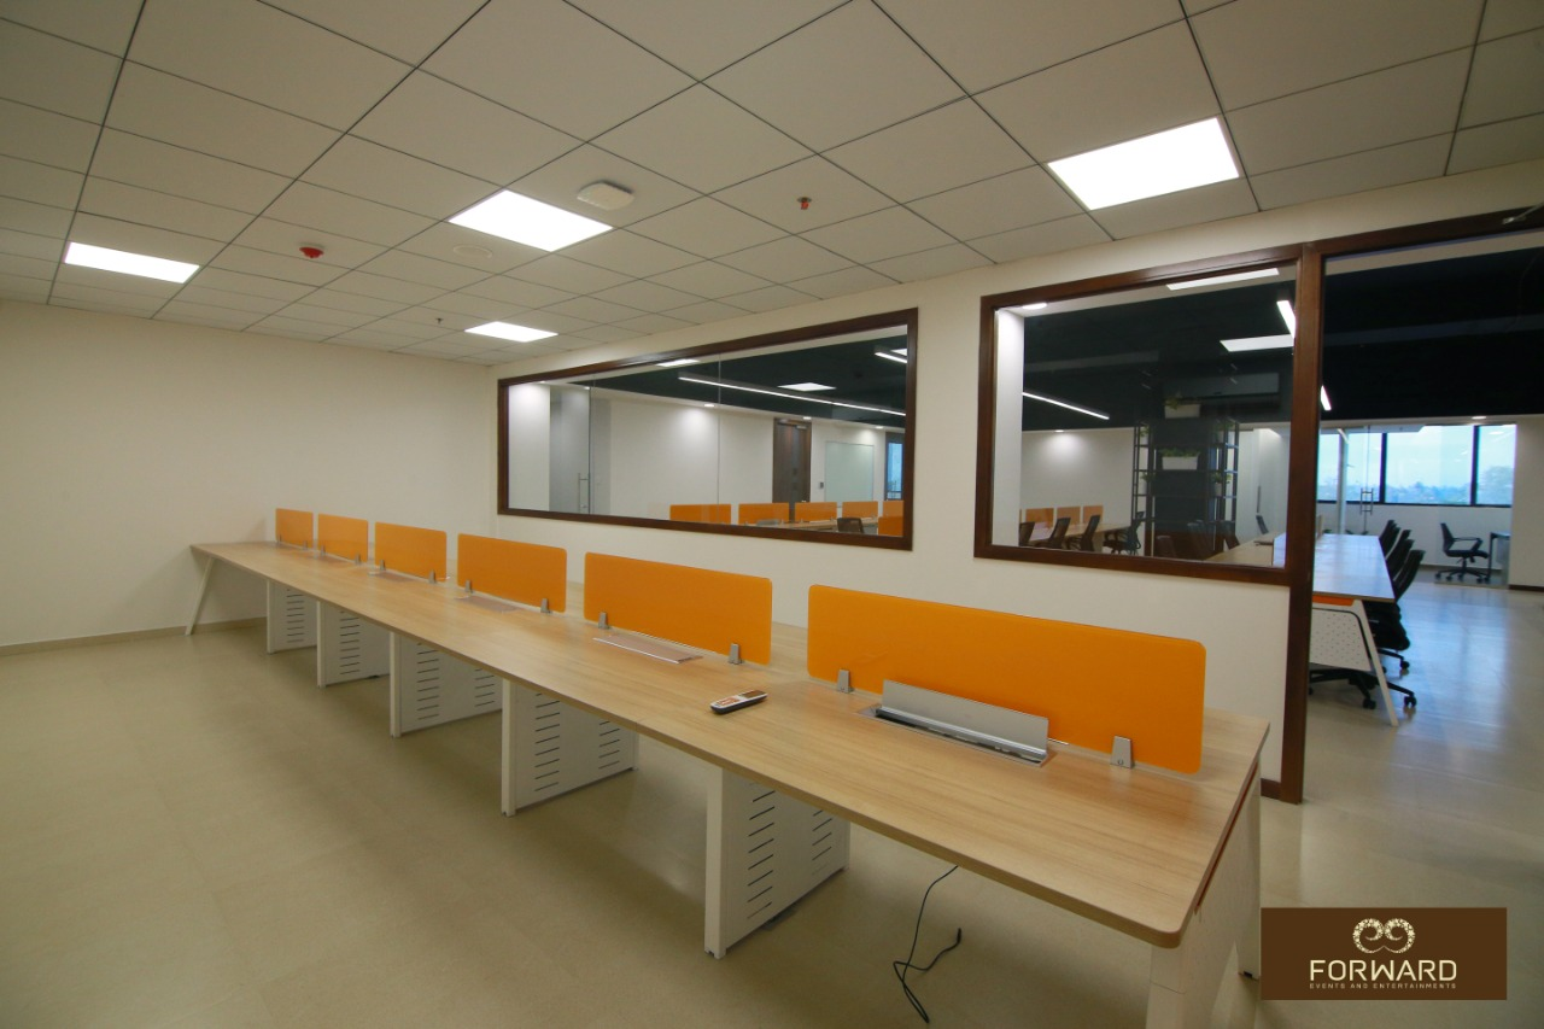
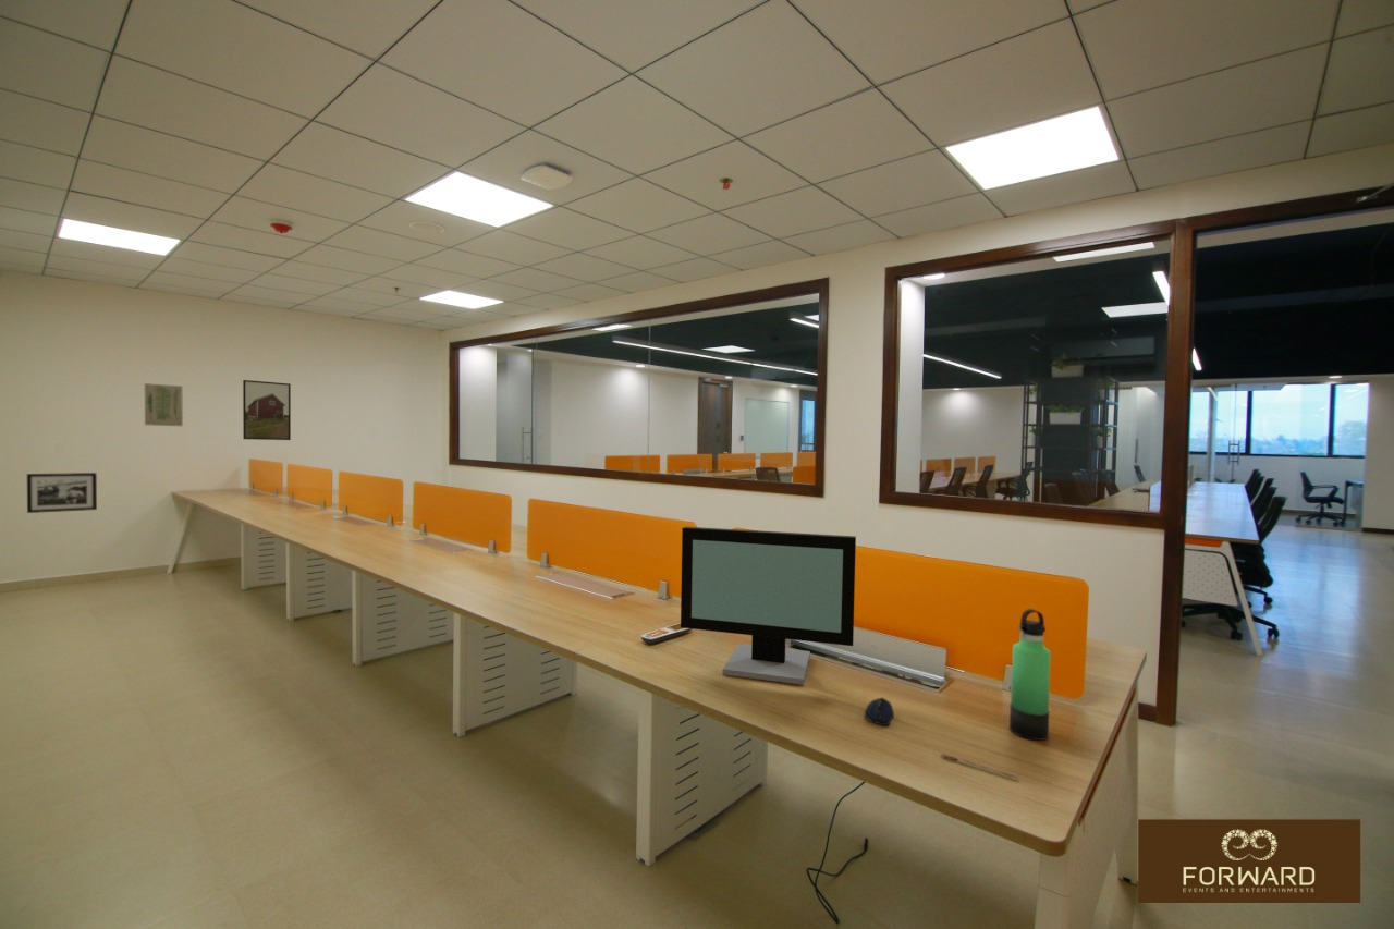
+ computer monitor [680,526,857,686]
+ thermos bottle [1008,608,1052,742]
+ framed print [242,379,292,441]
+ pen [940,753,1019,780]
+ wall art [144,382,184,427]
+ picture frame [26,472,98,514]
+ computer mouse [864,697,895,726]
